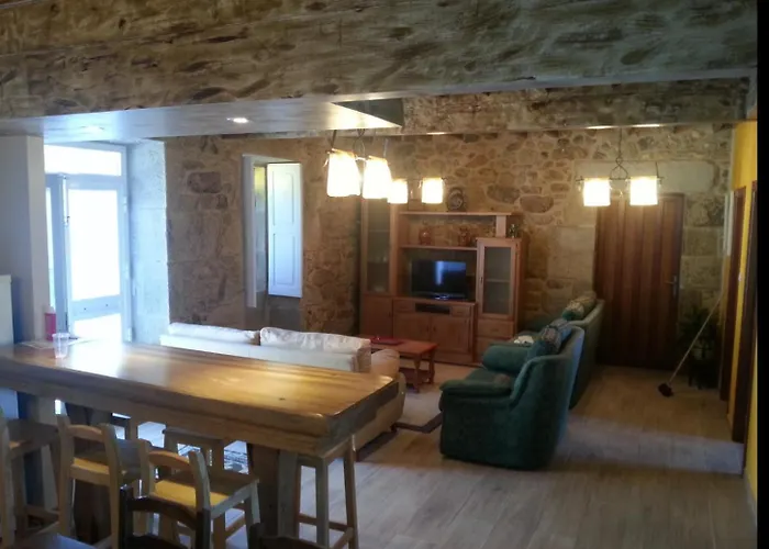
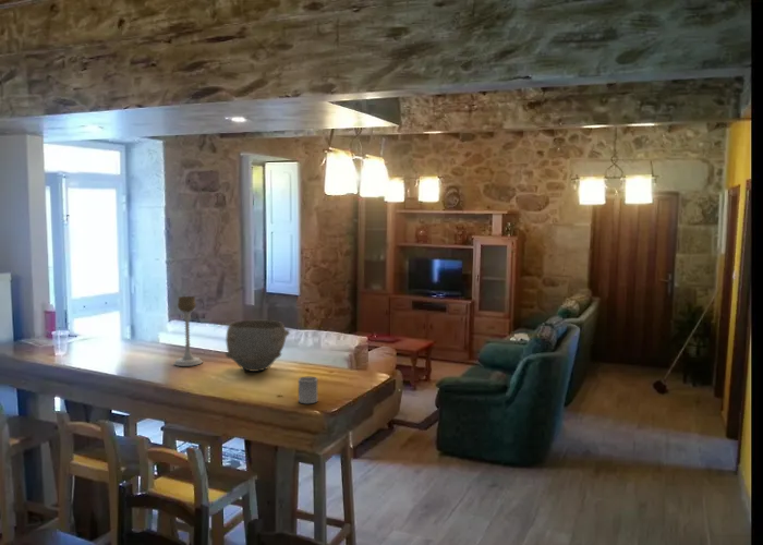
+ cup [298,376,318,404]
+ bowl [225,319,290,373]
+ candle holder [172,295,203,367]
